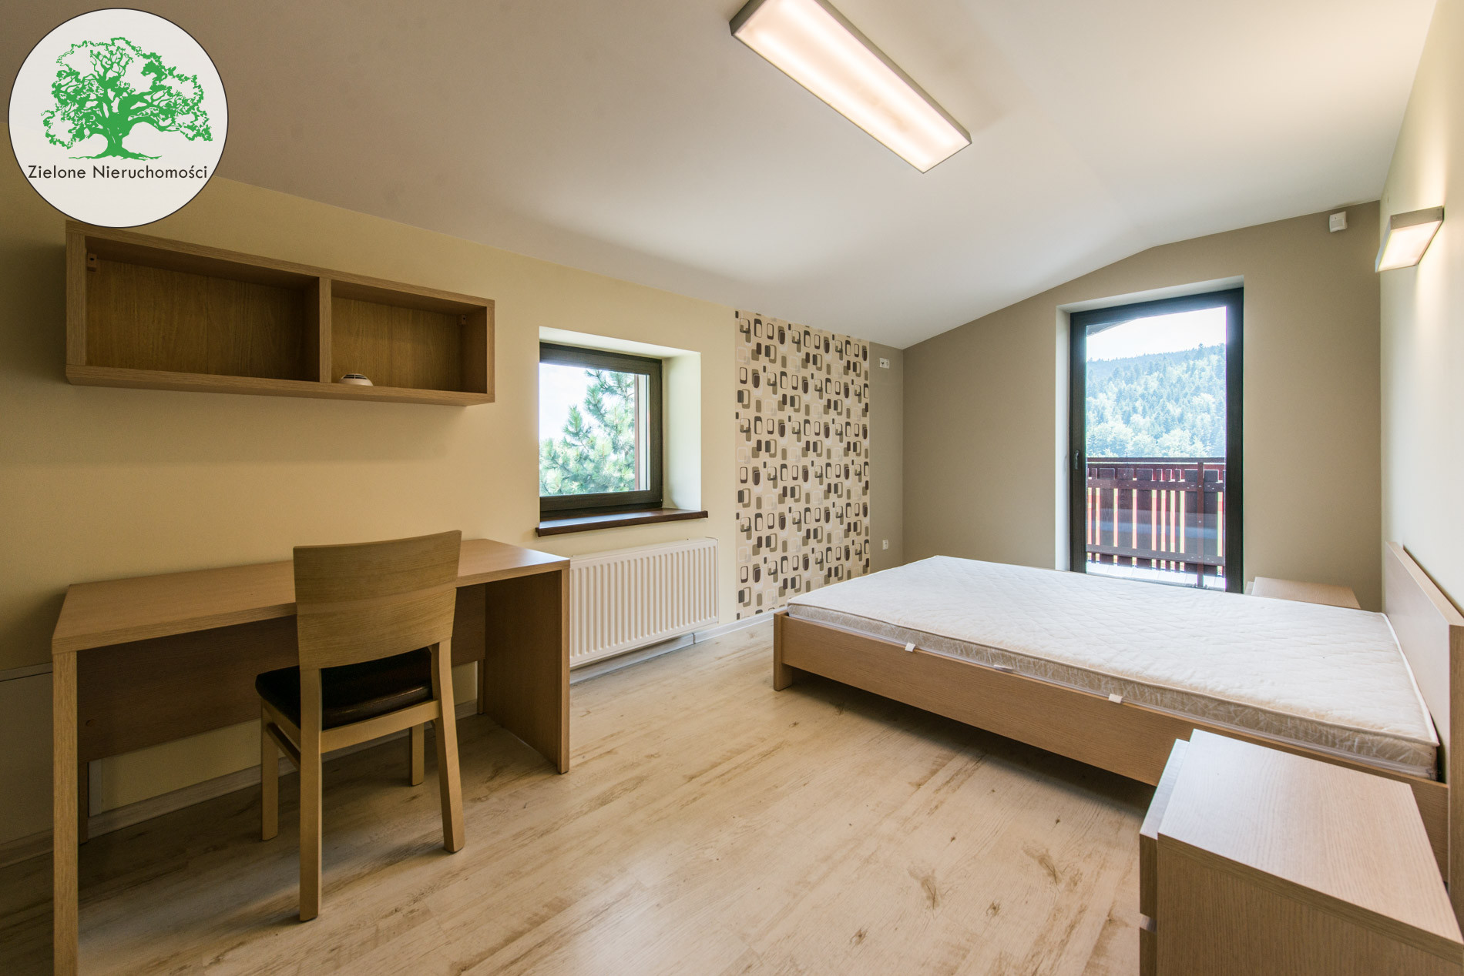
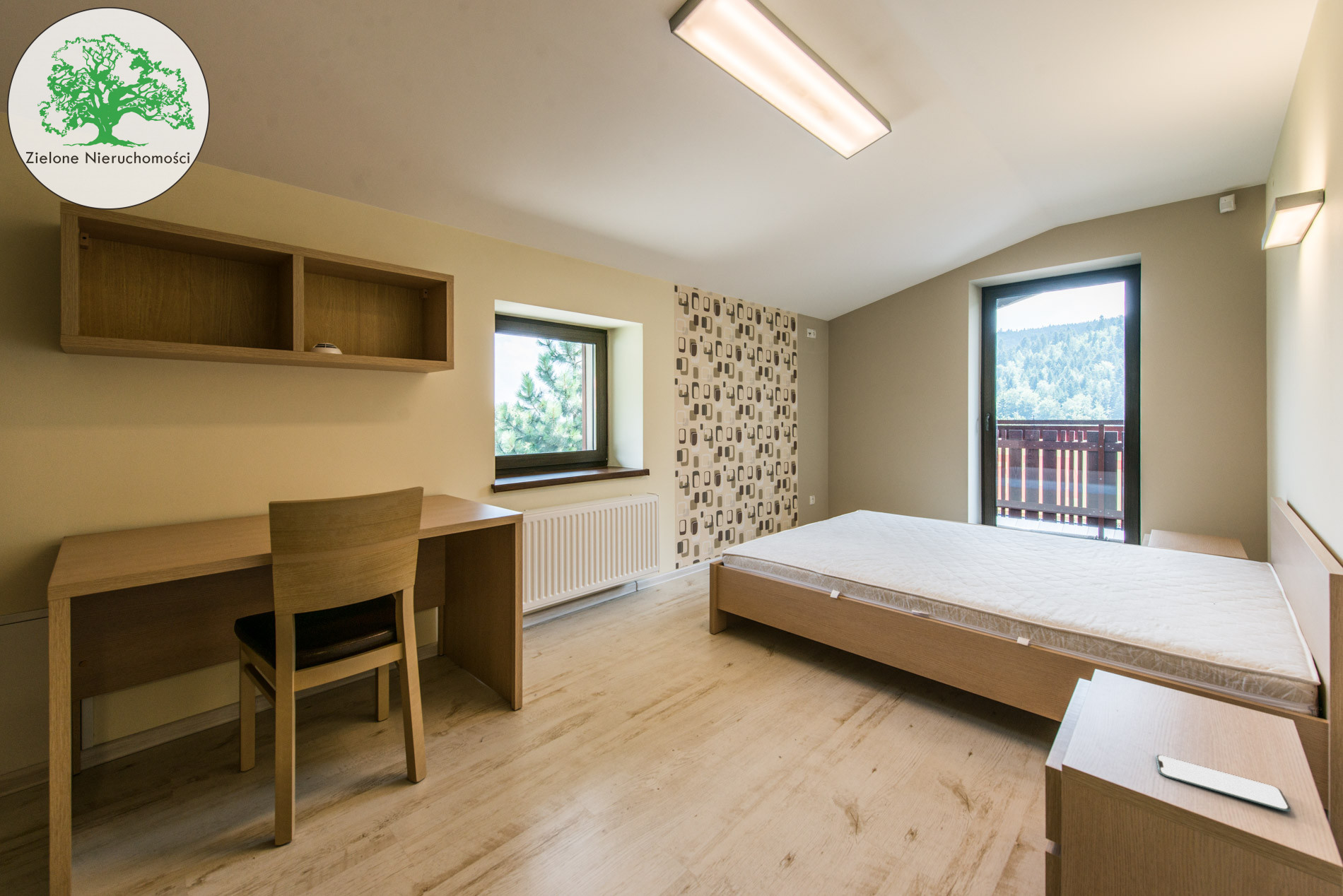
+ smartphone [1155,754,1291,813]
